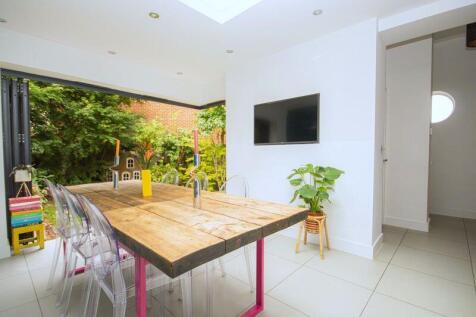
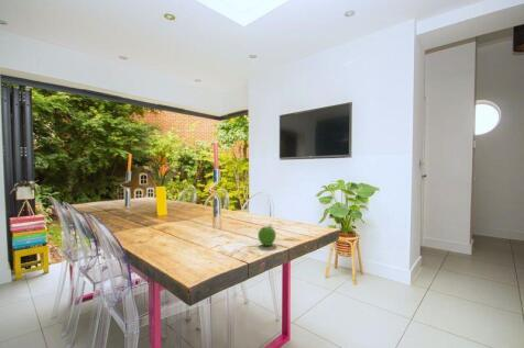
+ fruit [256,224,277,247]
